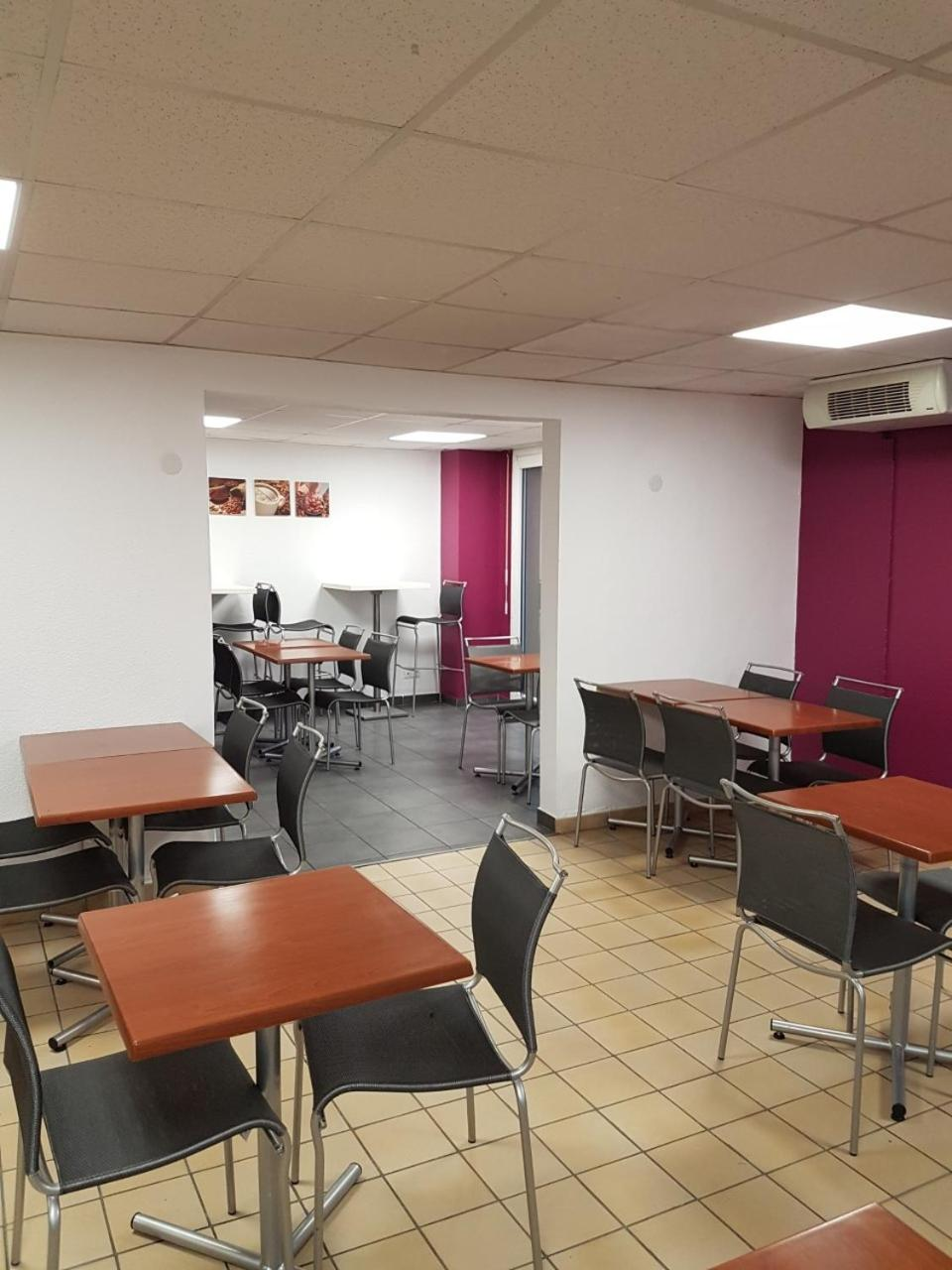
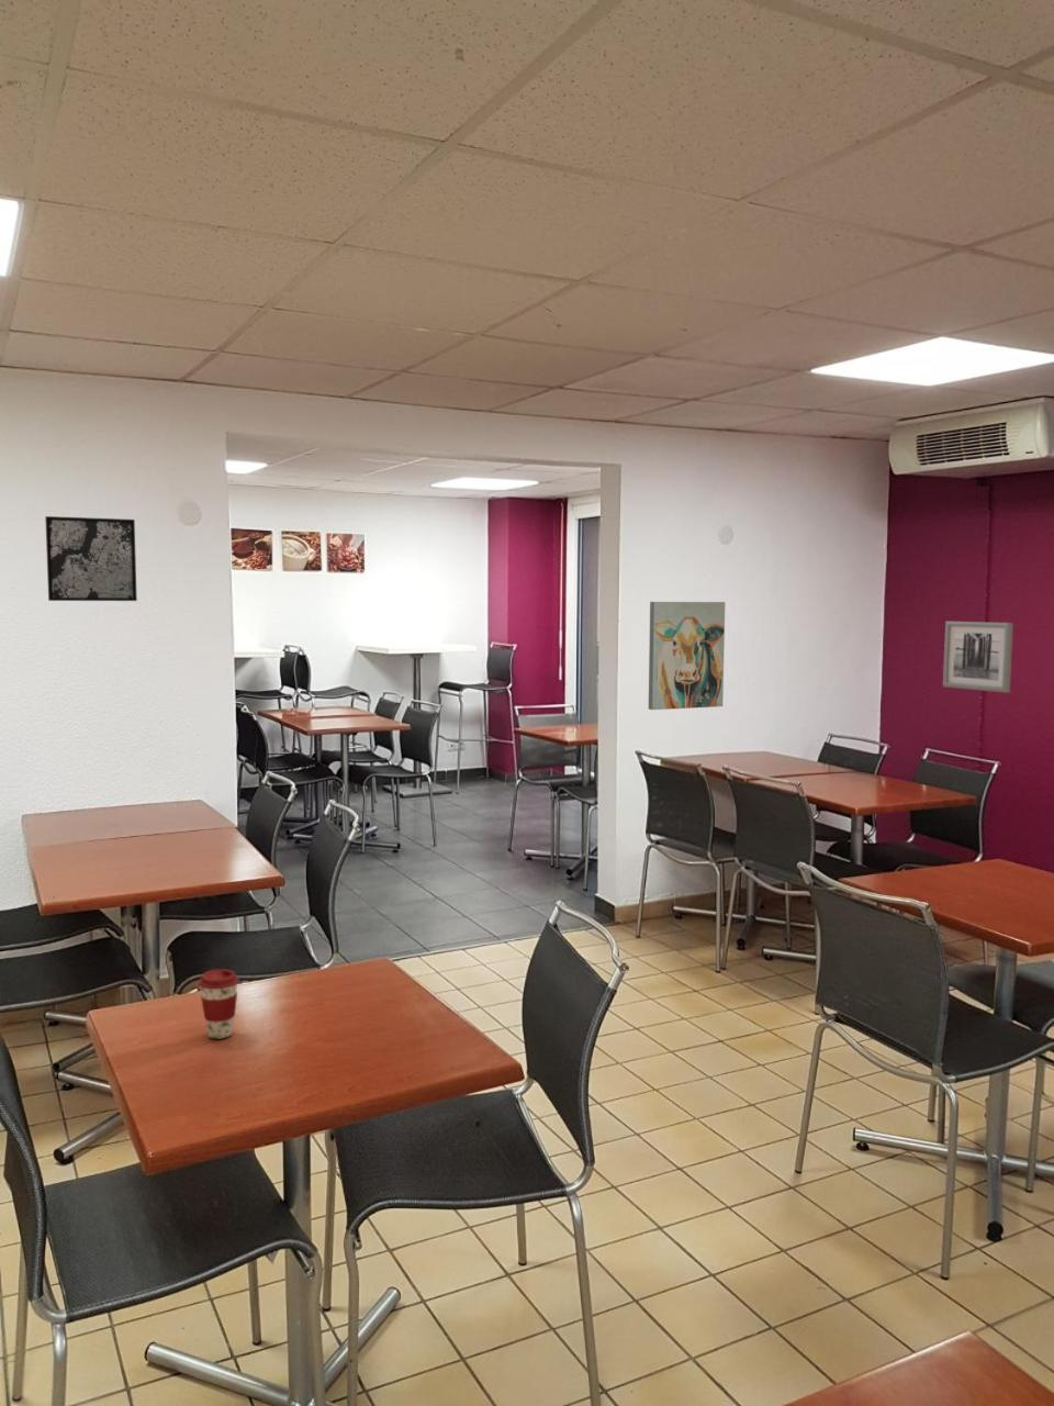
+ wall art [648,601,725,711]
+ wall art [44,515,138,602]
+ coffee cup [198,968,239,1041]
+ wall art [942,621,1014,694]
